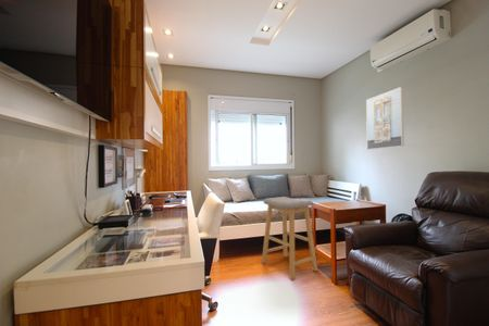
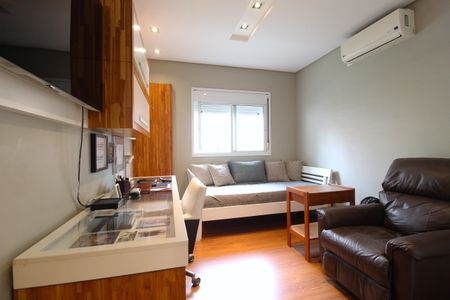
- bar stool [261,196,318,280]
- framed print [365,86,405,151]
